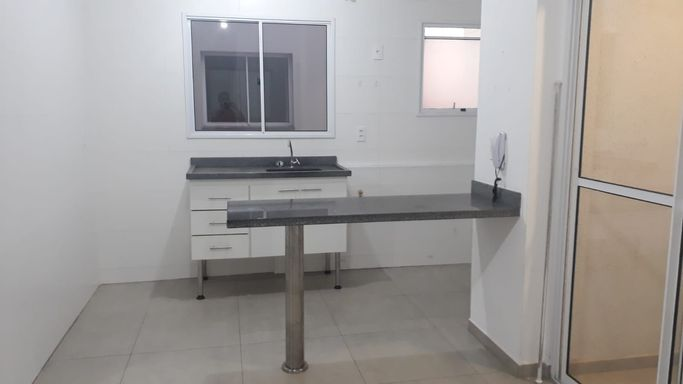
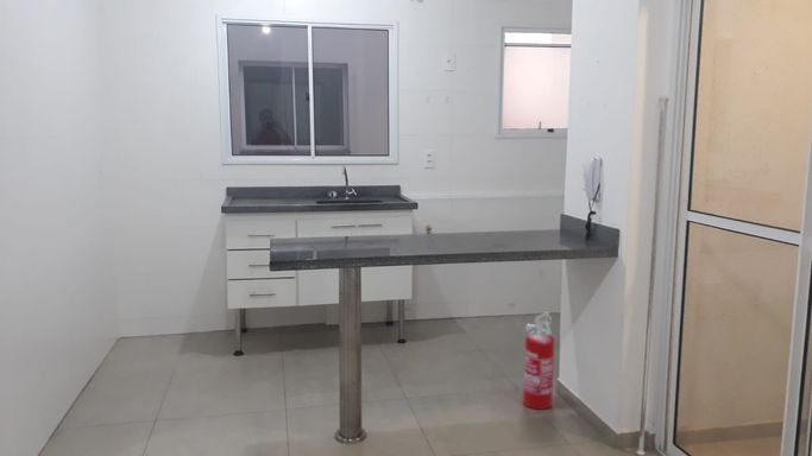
+ fire extinguisher [522,311,555,411]
